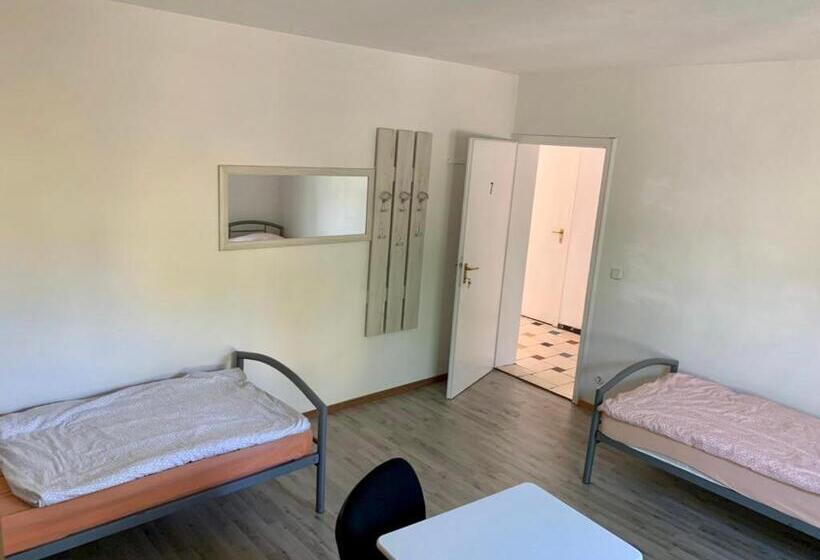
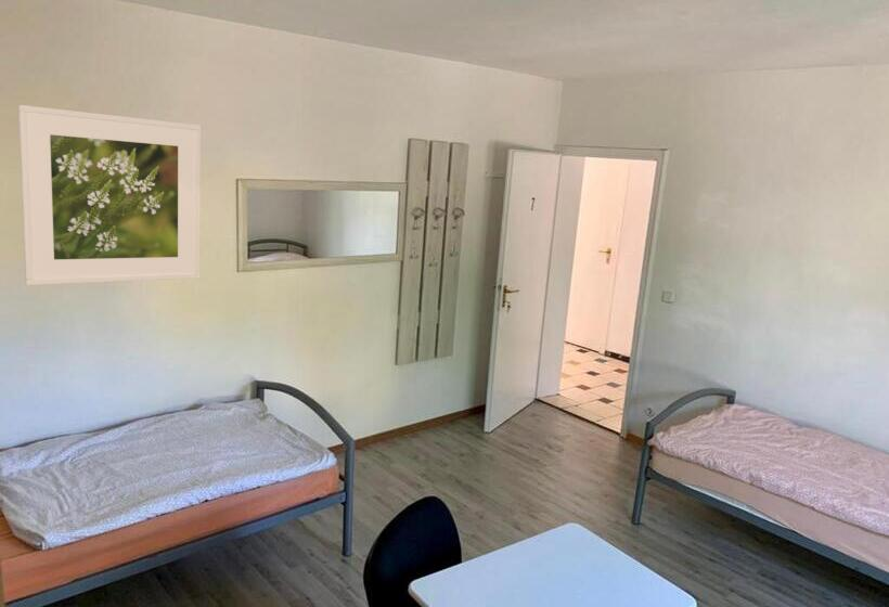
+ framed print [17,104,202,286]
